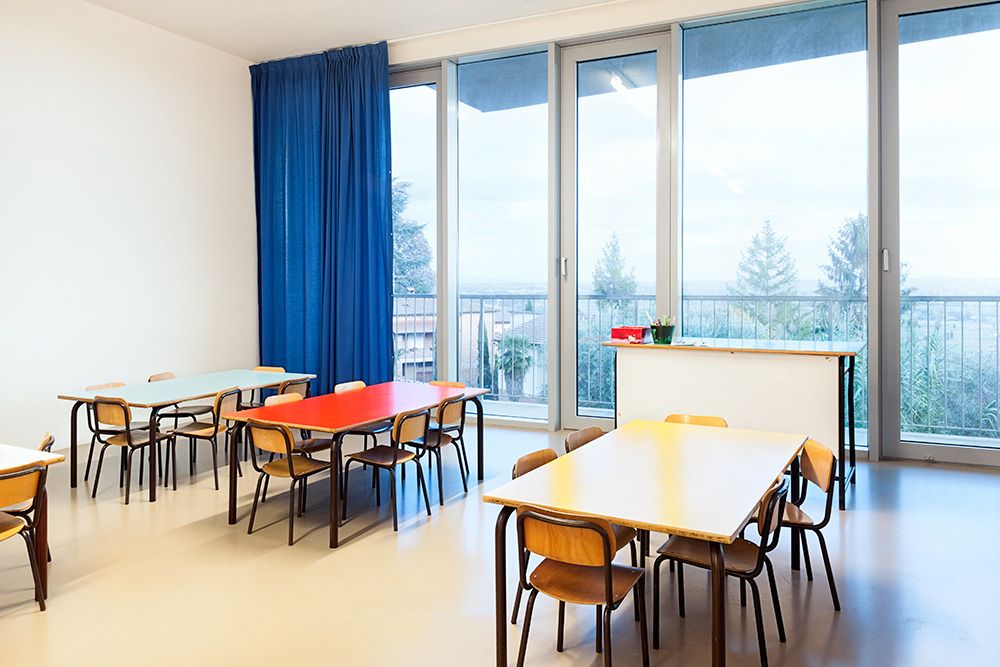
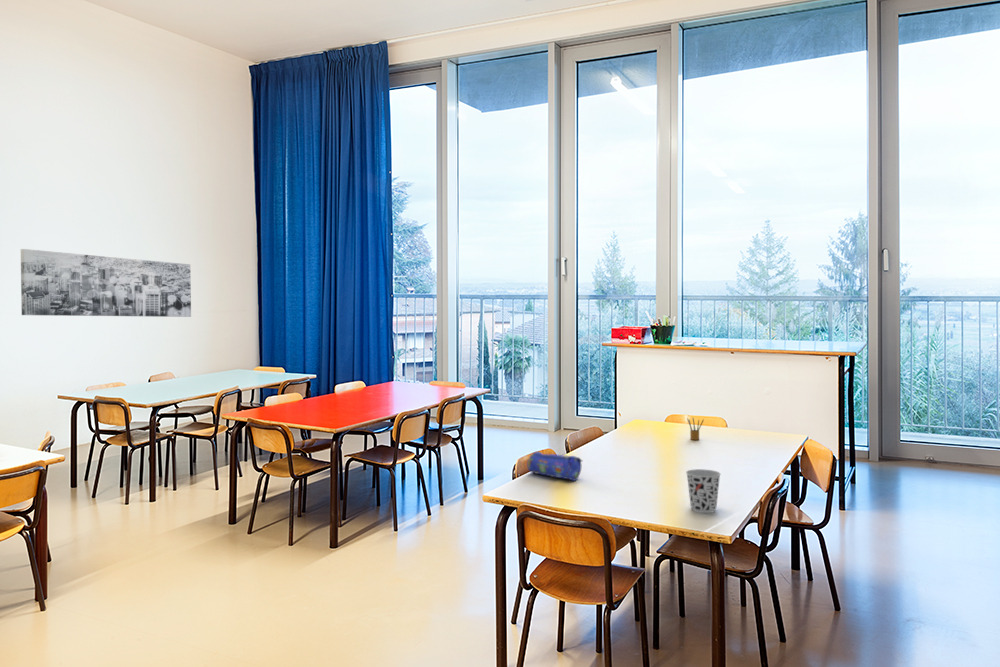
+ pencil case [526,450,583,482]
+ cup [685,468,722,514]
+ pencil box [686,417,705,441]
+ wall art [20,248,192,318]
